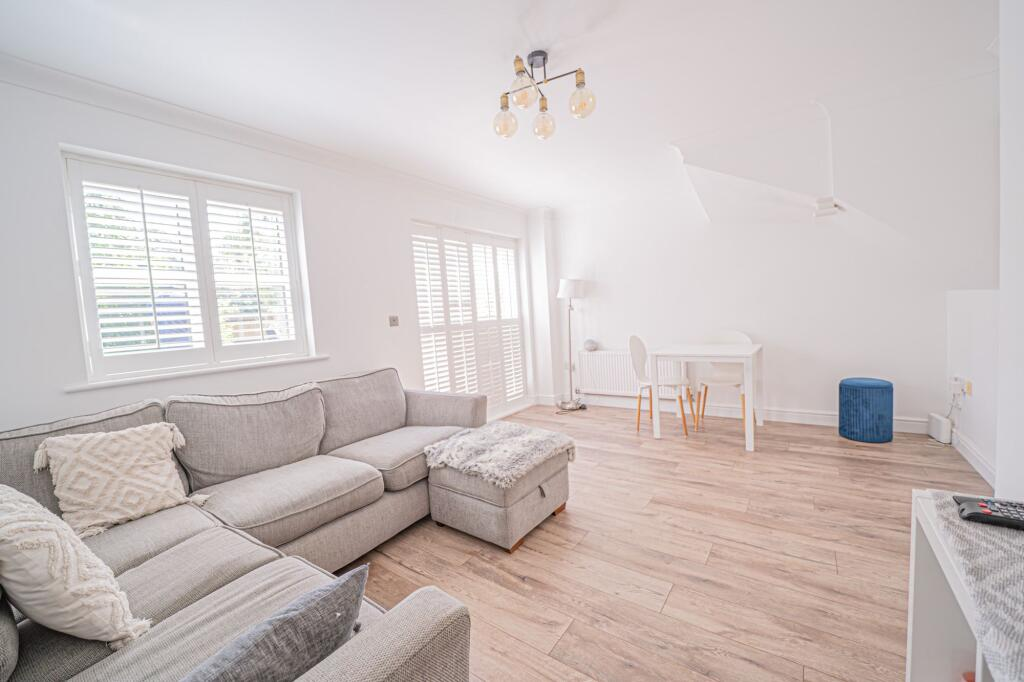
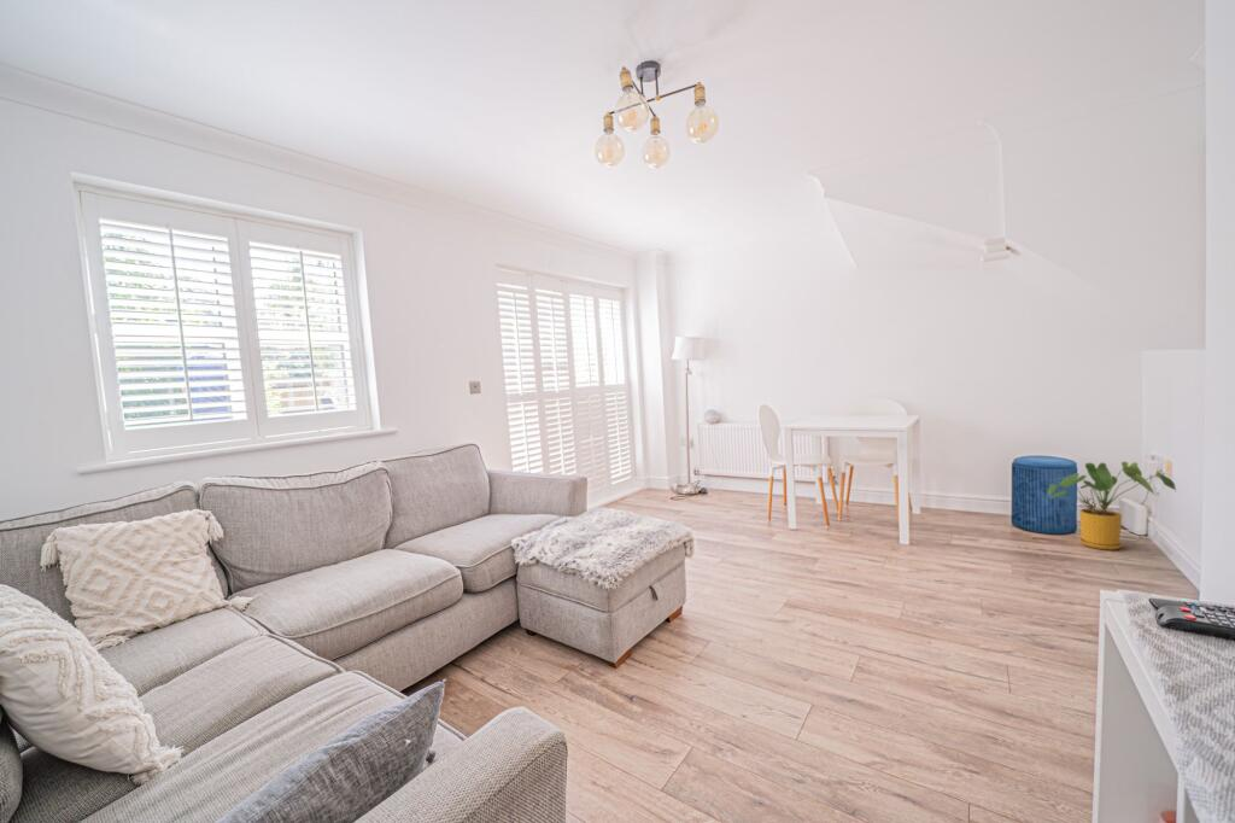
+ house plant [1047,461,1177,550]
